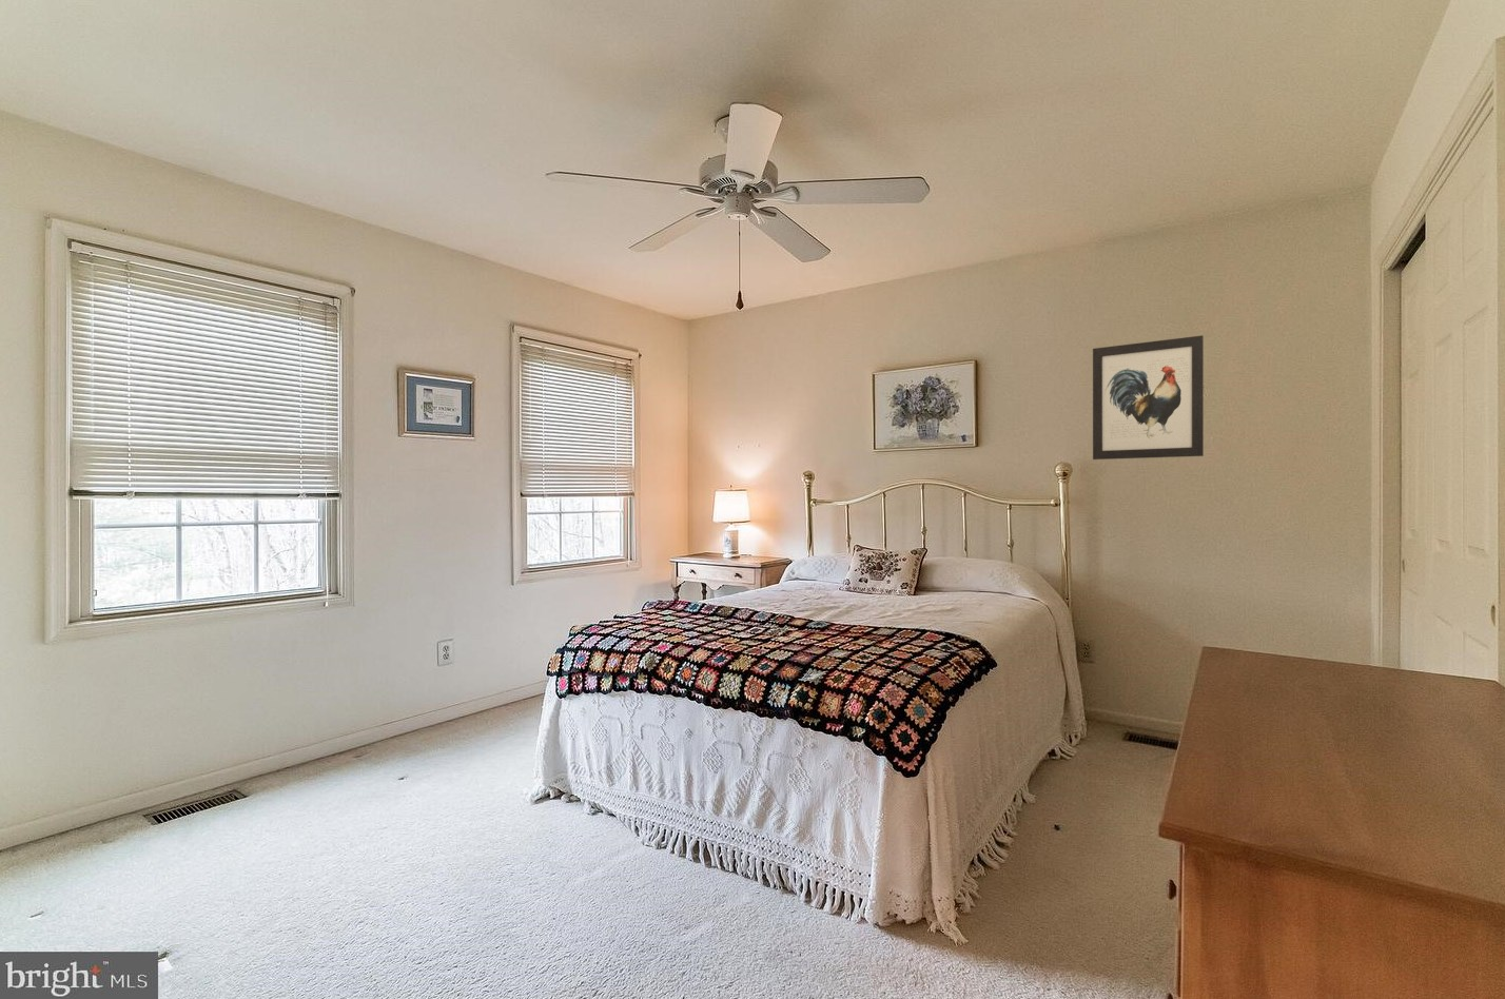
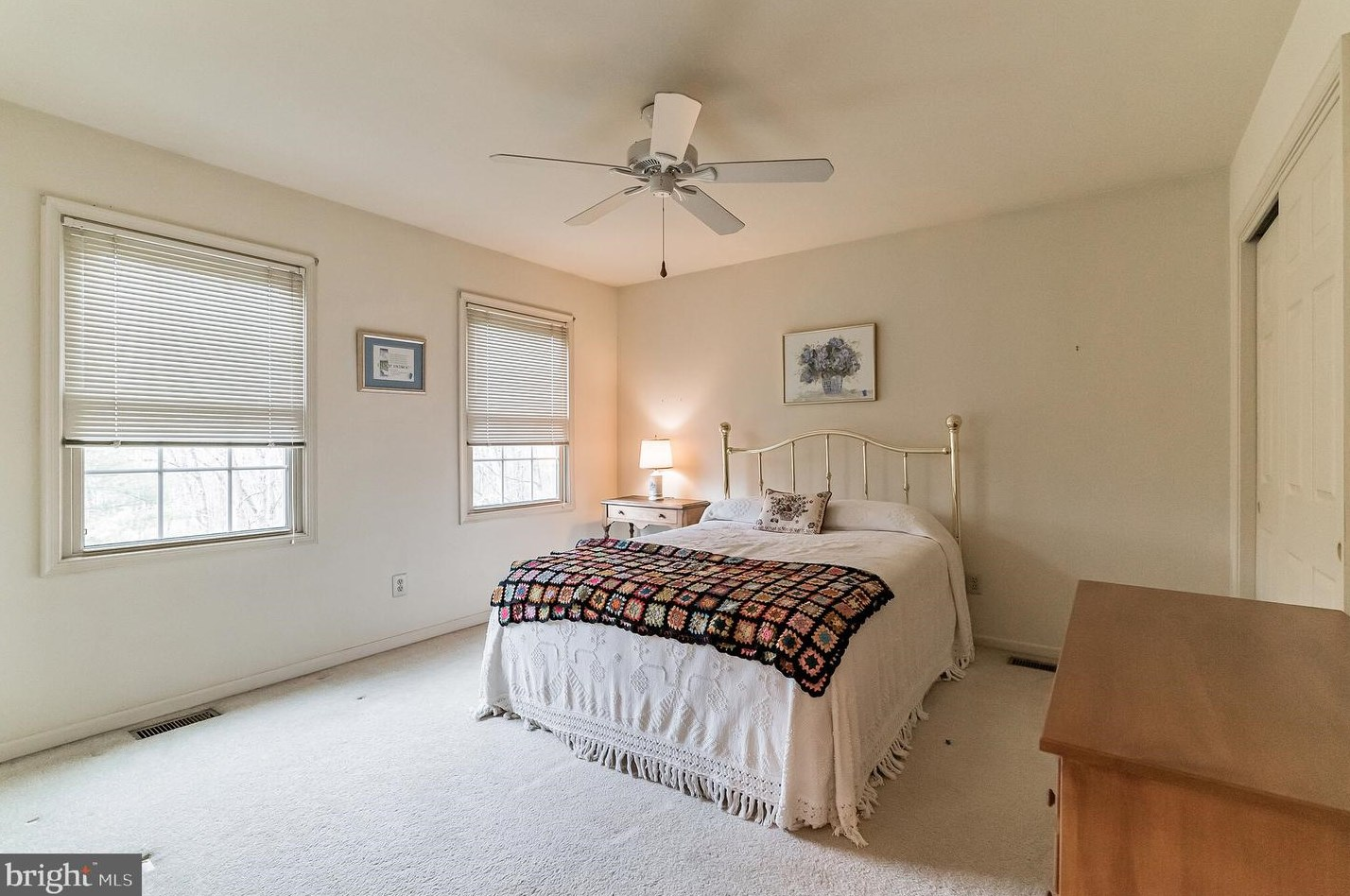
- wall art [1091,334,1205,460]
